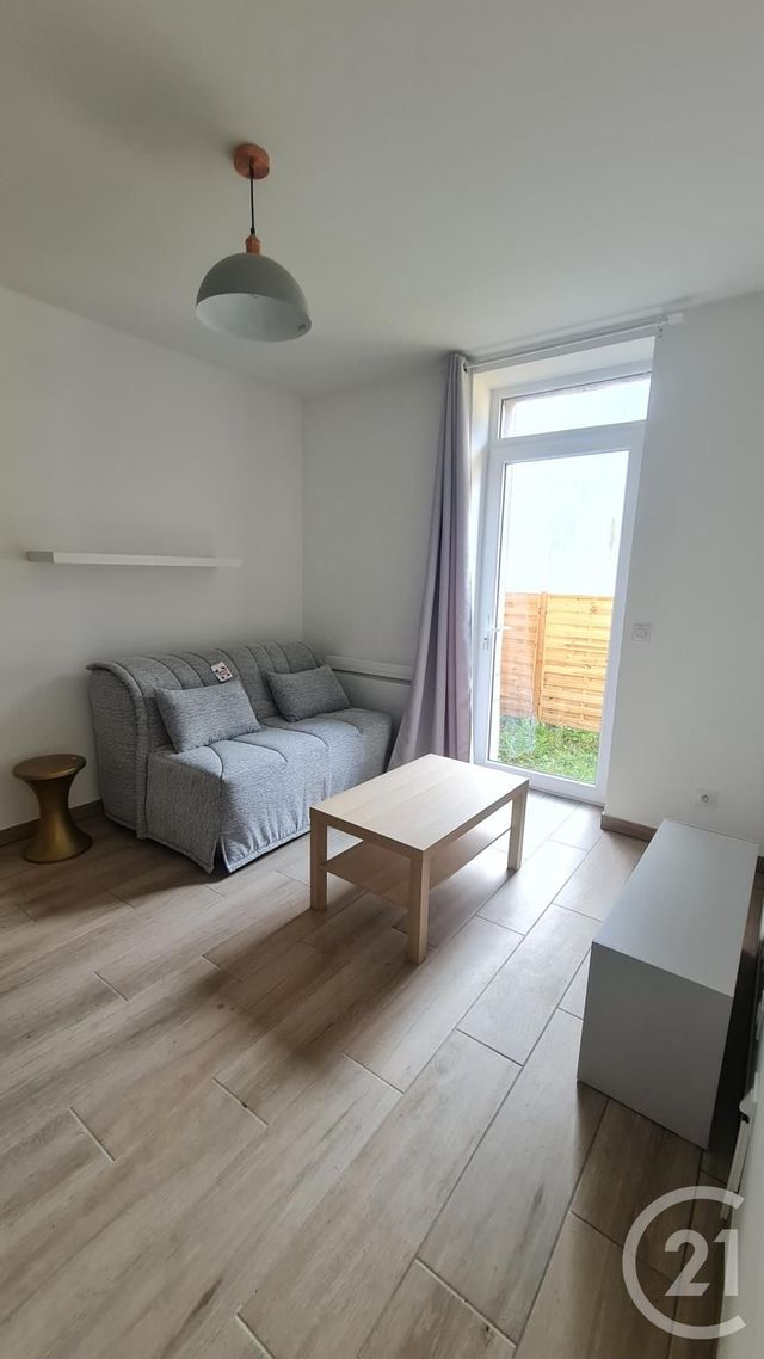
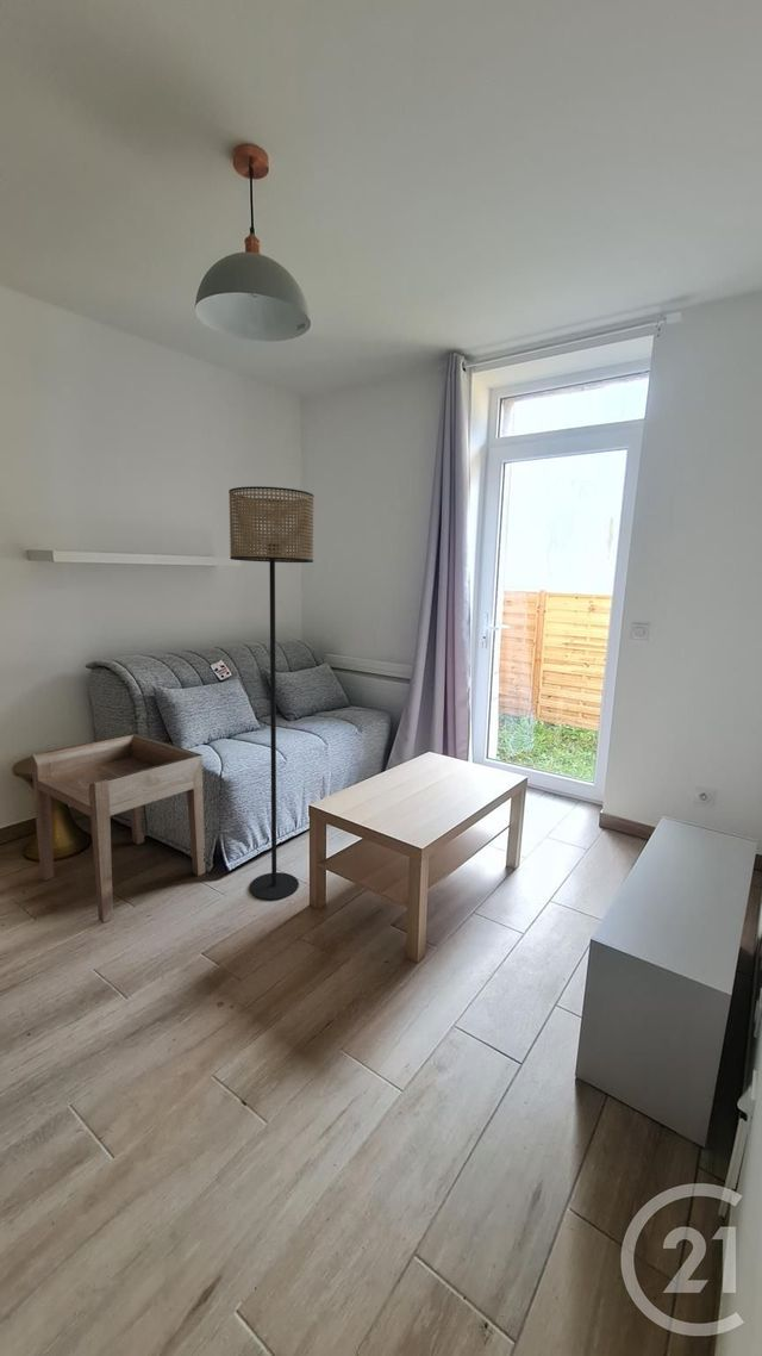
+ floor lamp [227,485,314,901]
+ side table [30,732,206,923]
